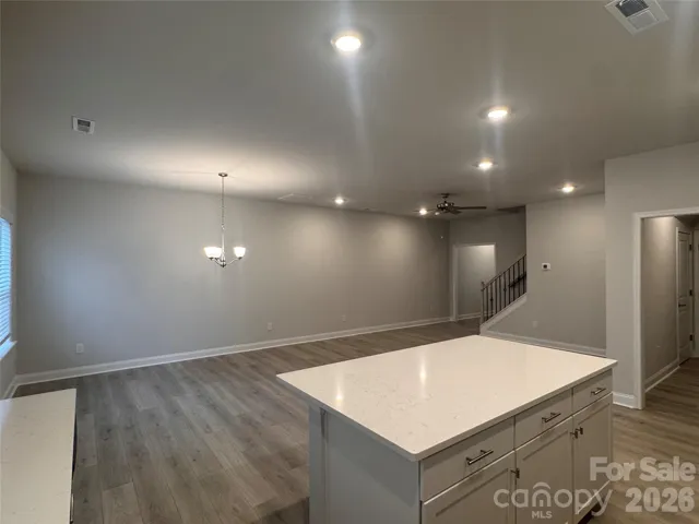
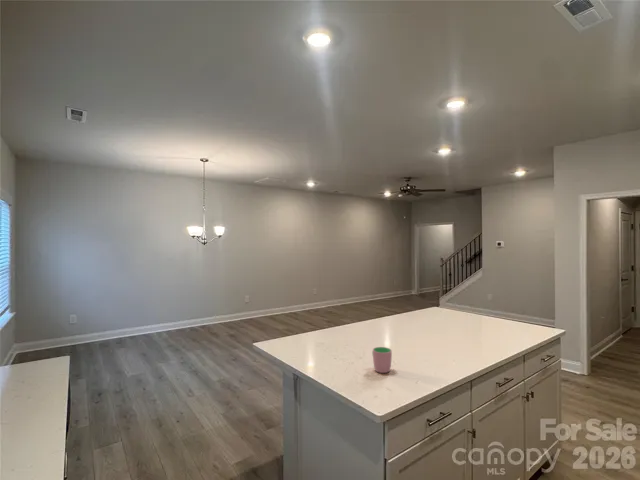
+ cup [371,346,393,374]
